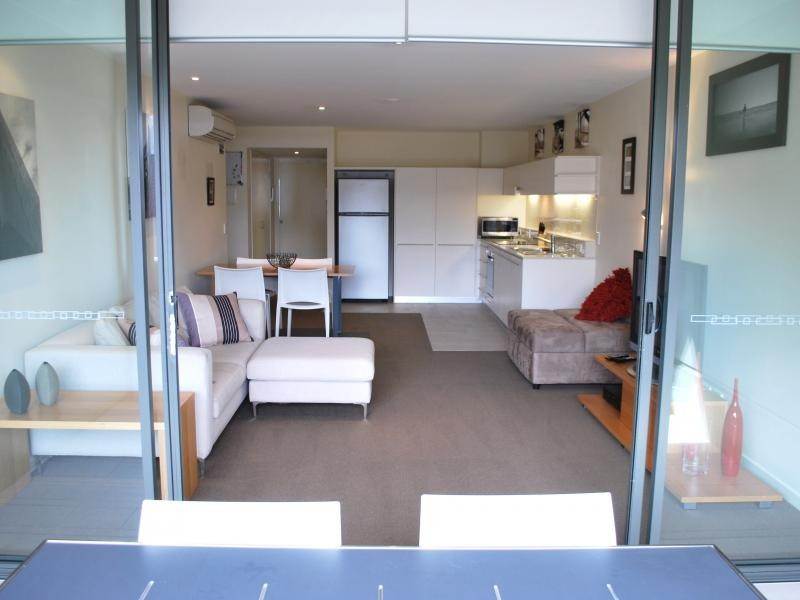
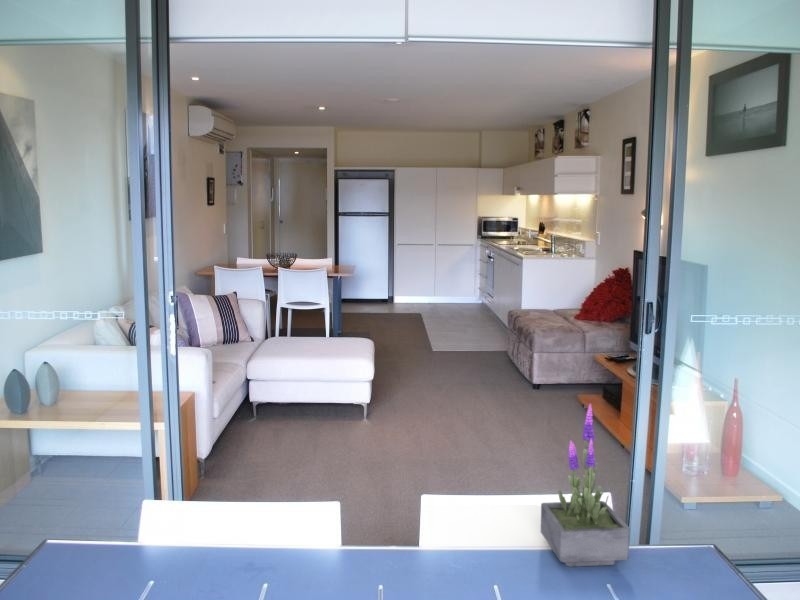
+ potted plant [540,403,631,568]
